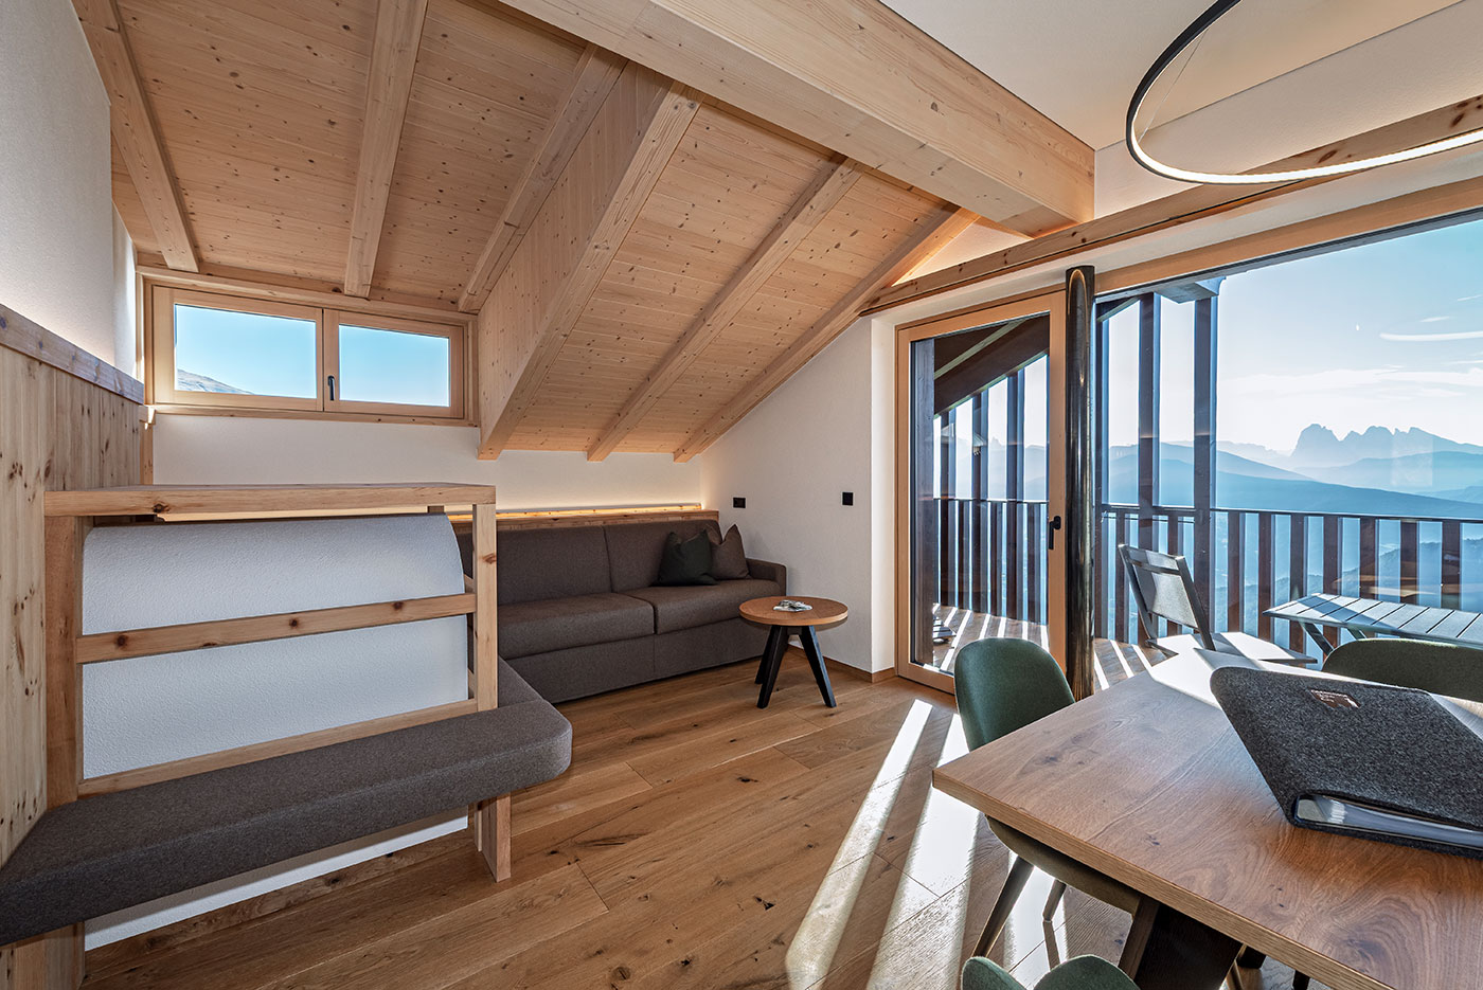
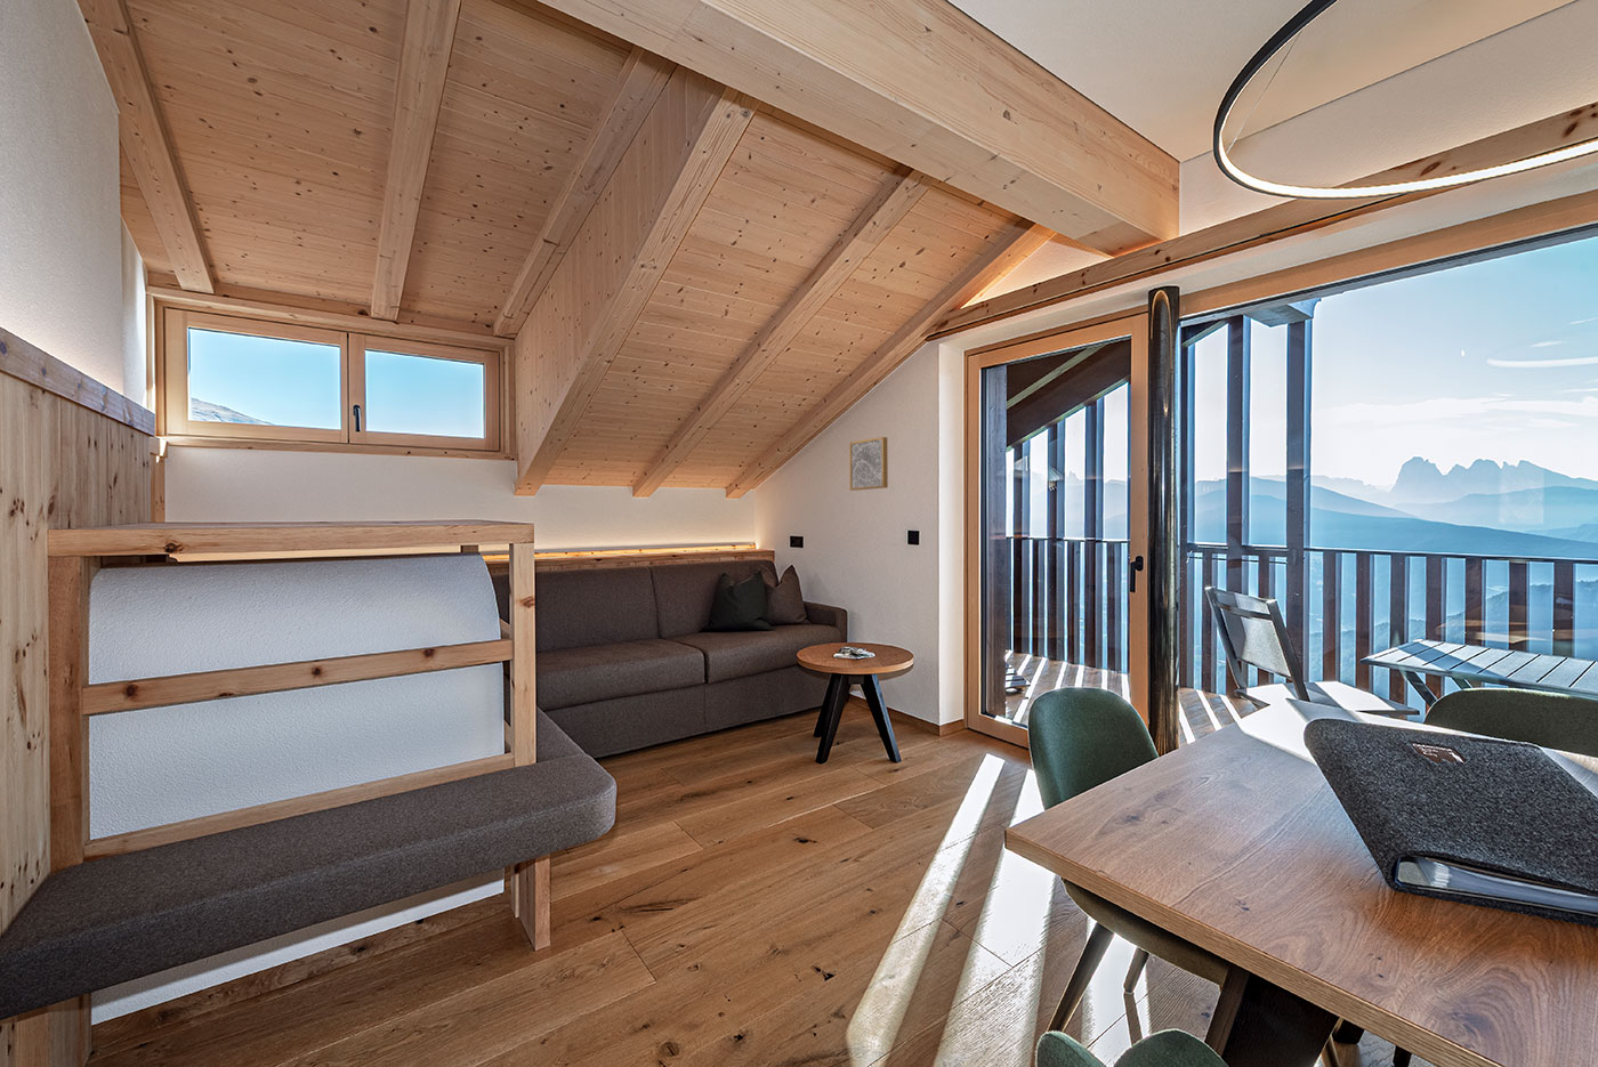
+ wall art [848,436,889,492]
